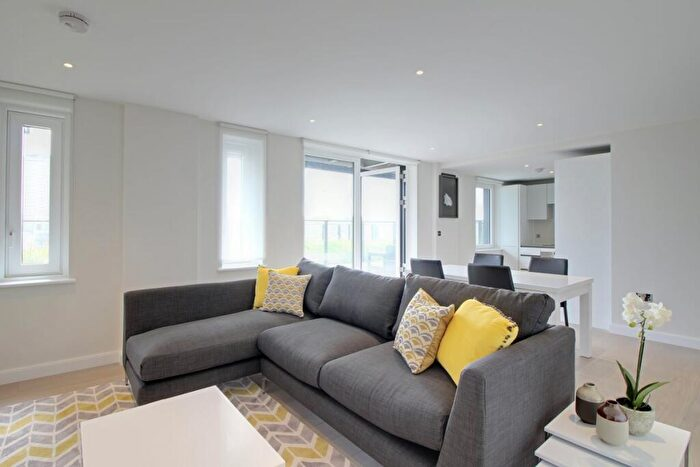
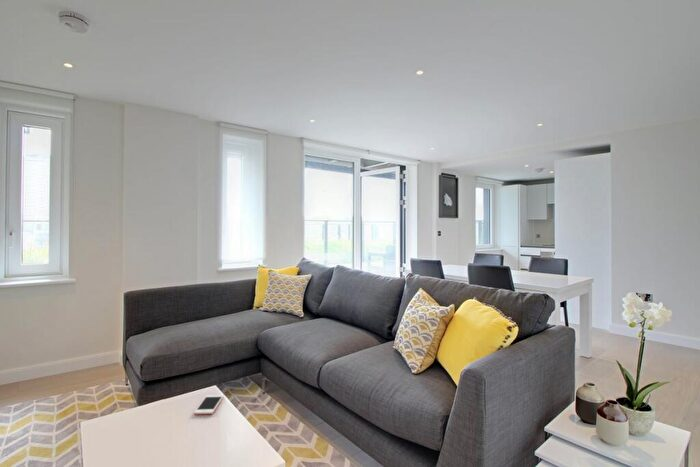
+ cell phone [193,394,225,415]
